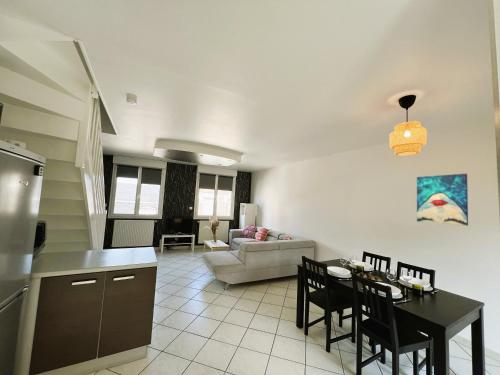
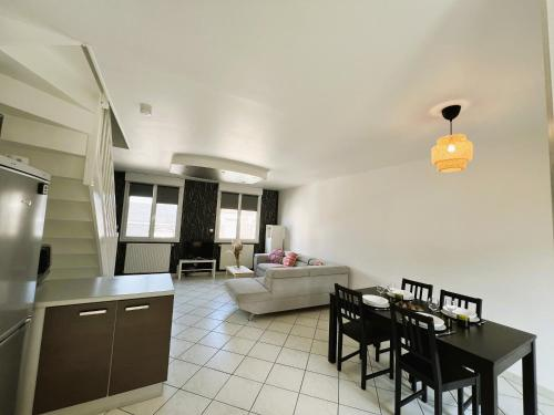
- wall art [416,173,469,227]
